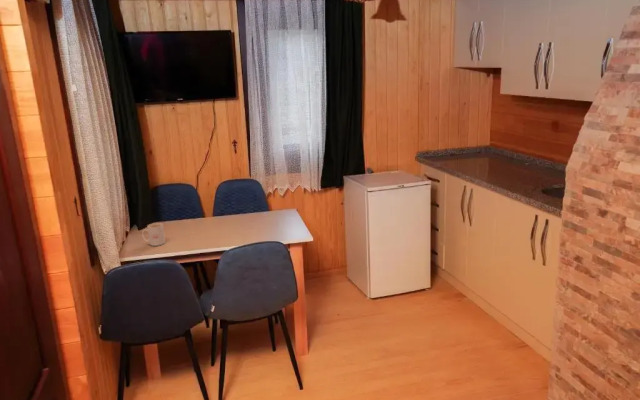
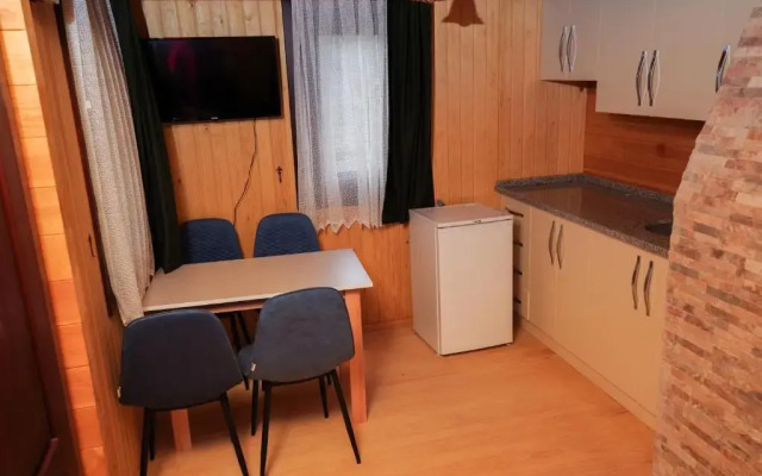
- mug [141,222,166,247]
